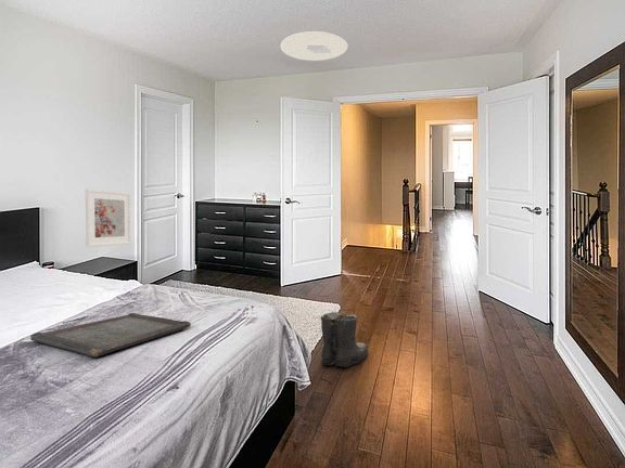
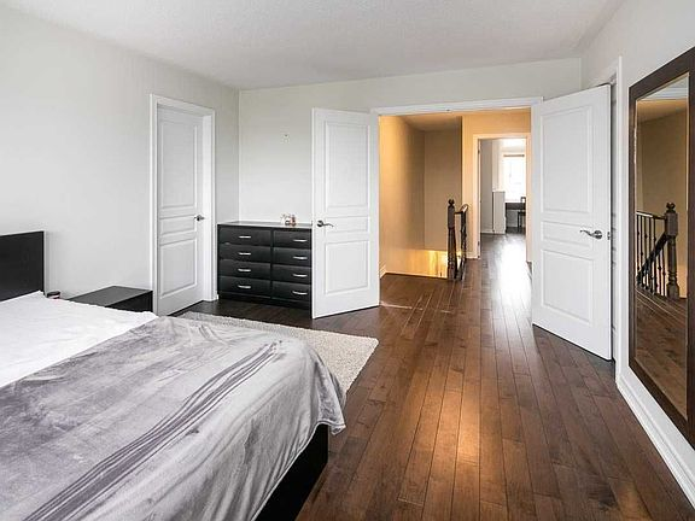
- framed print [85,187,132,248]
- ceiling light [280,30,348,62]
- boots [320,311,369,368]
- serving tray [29,312,192,359]
